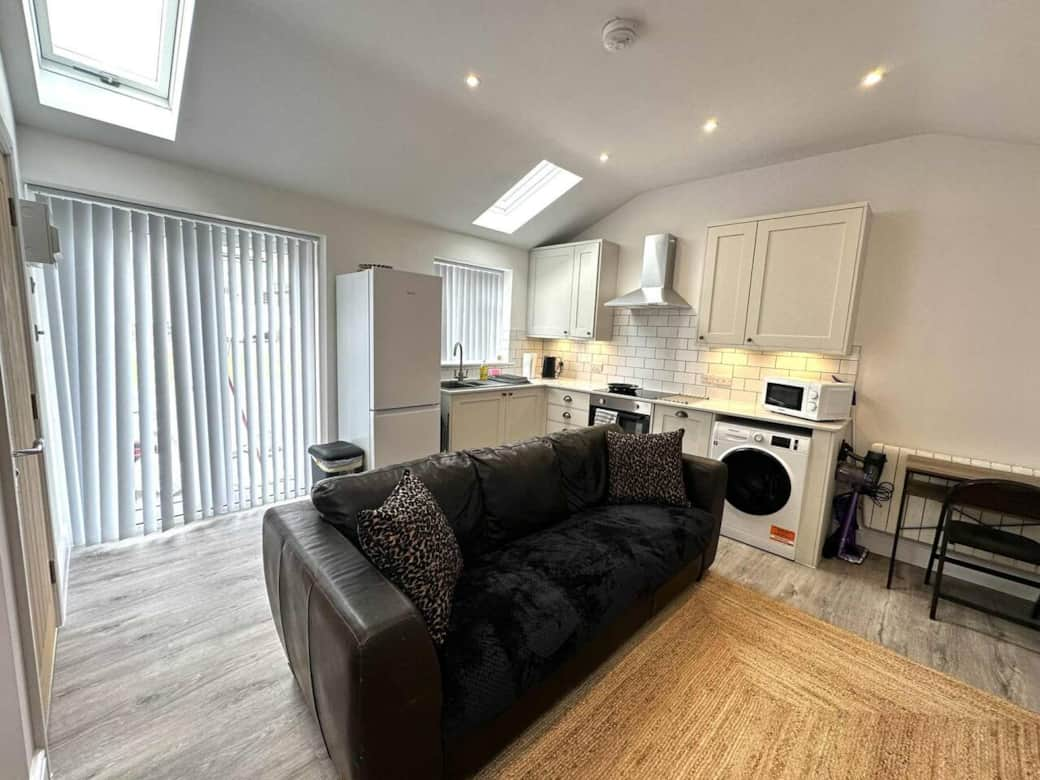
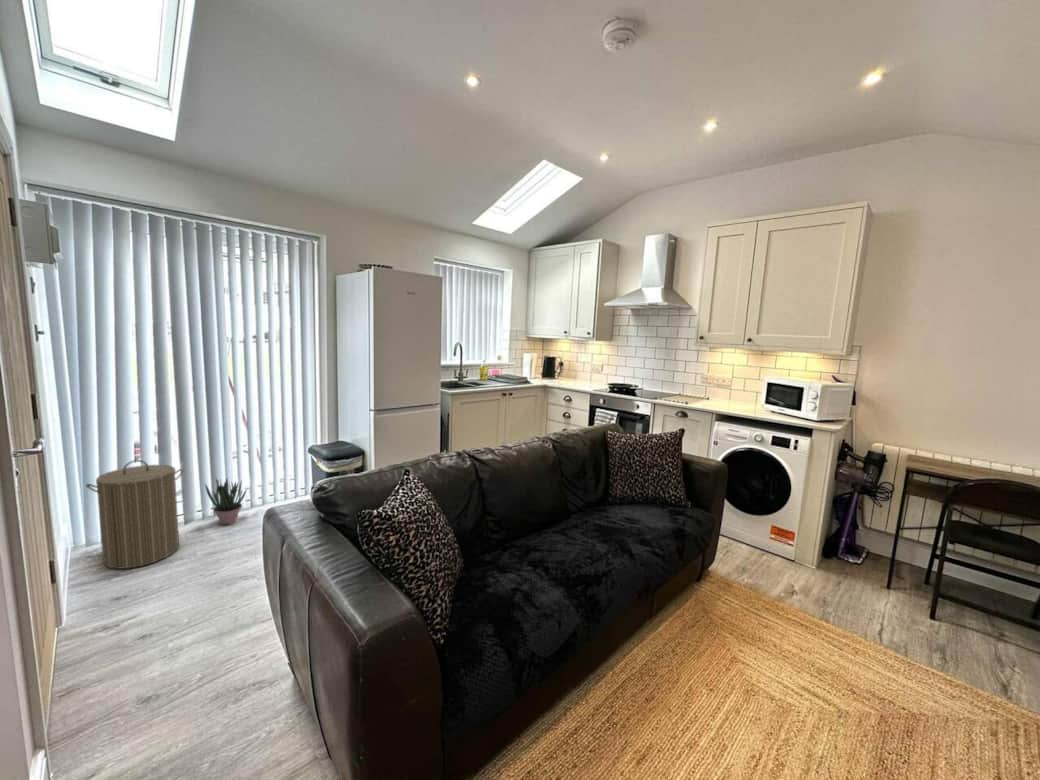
+ laundry hamper [85,459,185,570]
+ potted plant [204,477,248,526]
